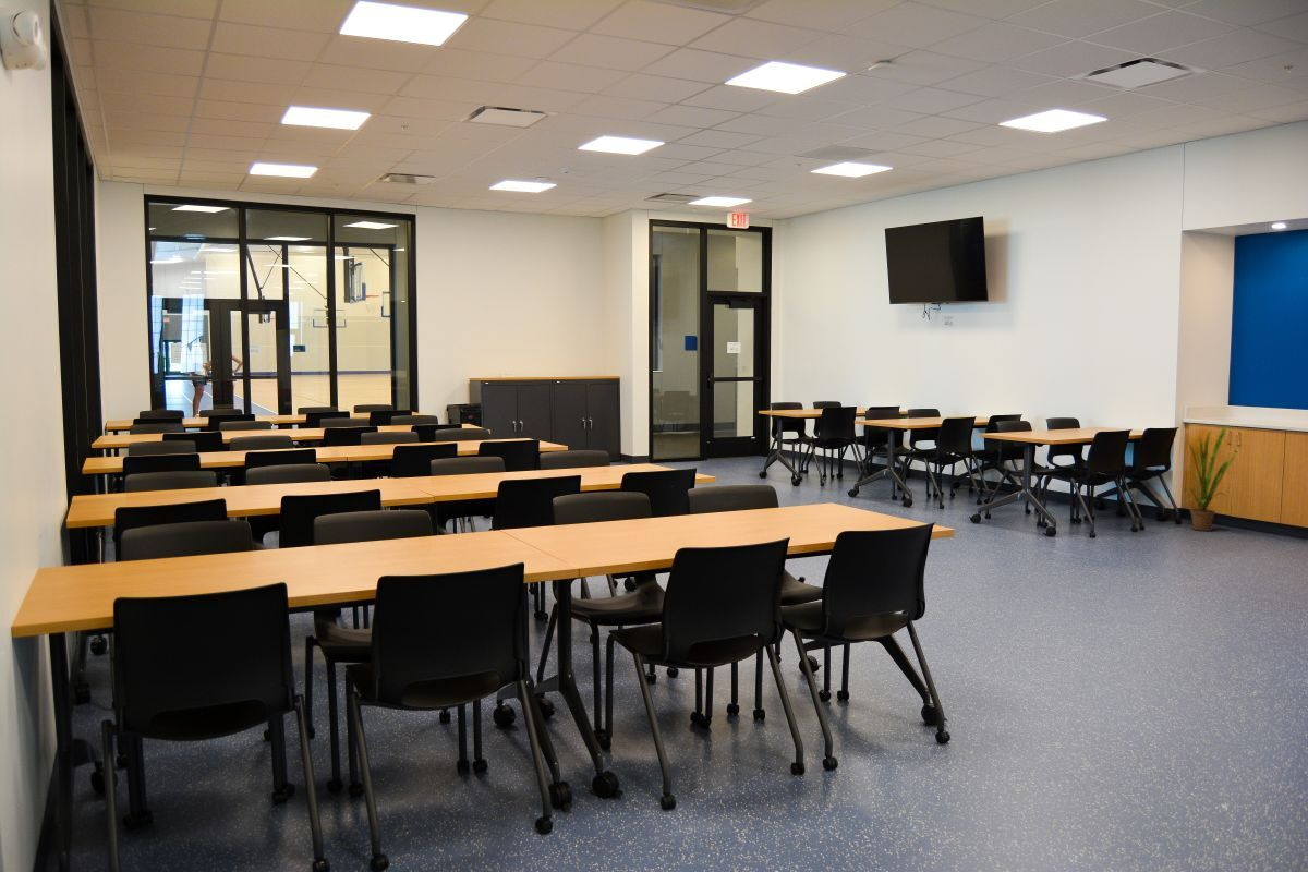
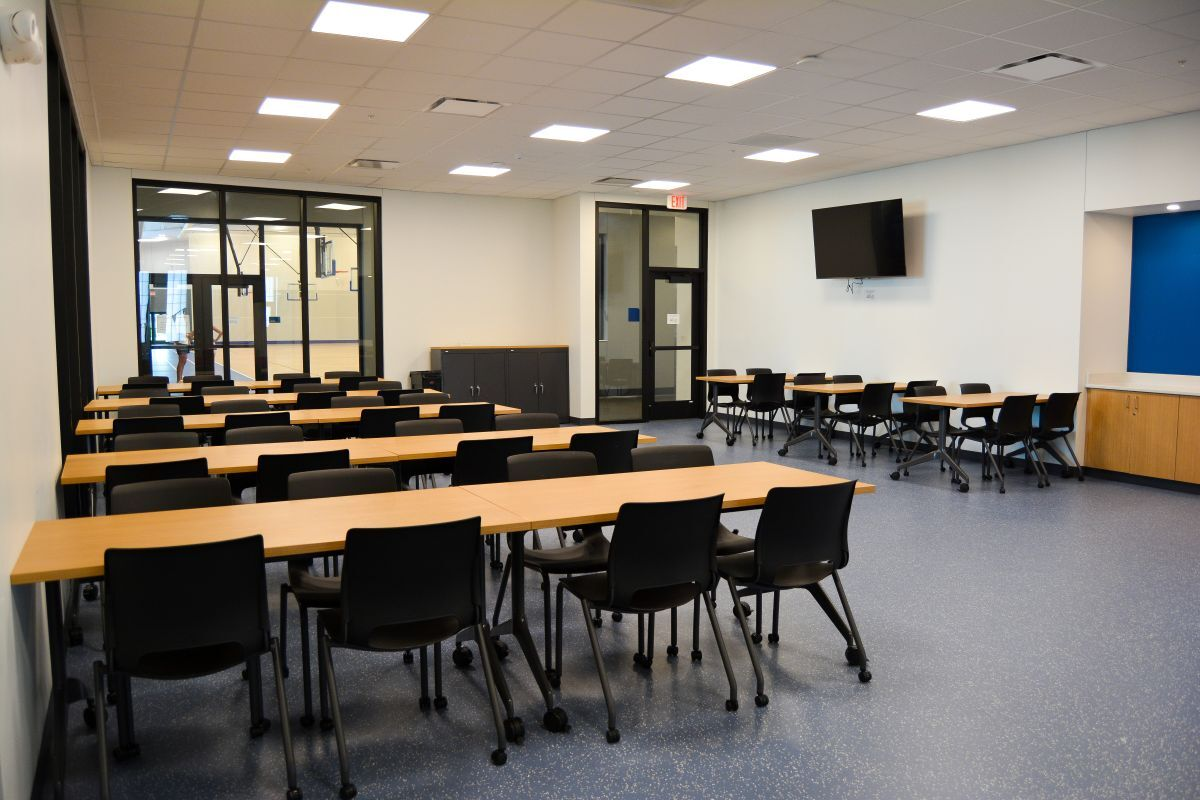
- house plant [1179,425,1242,532]
